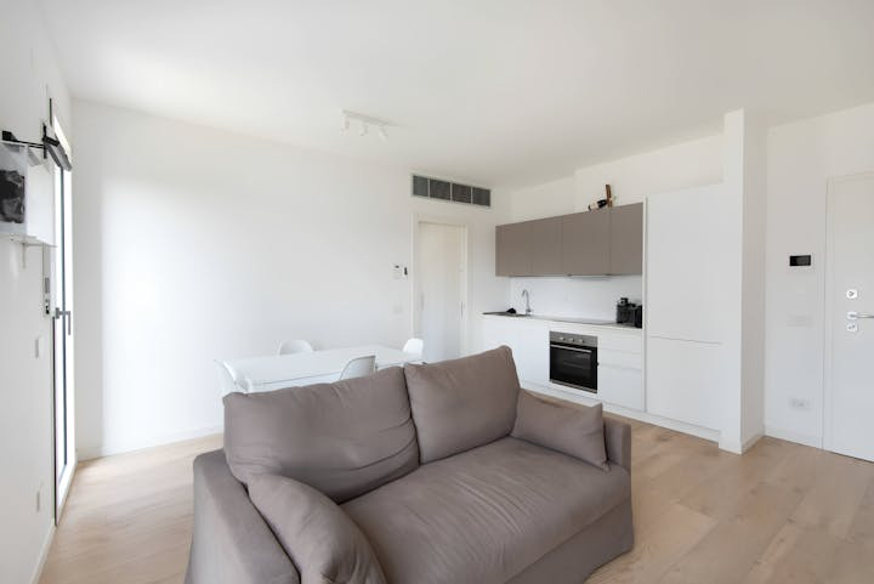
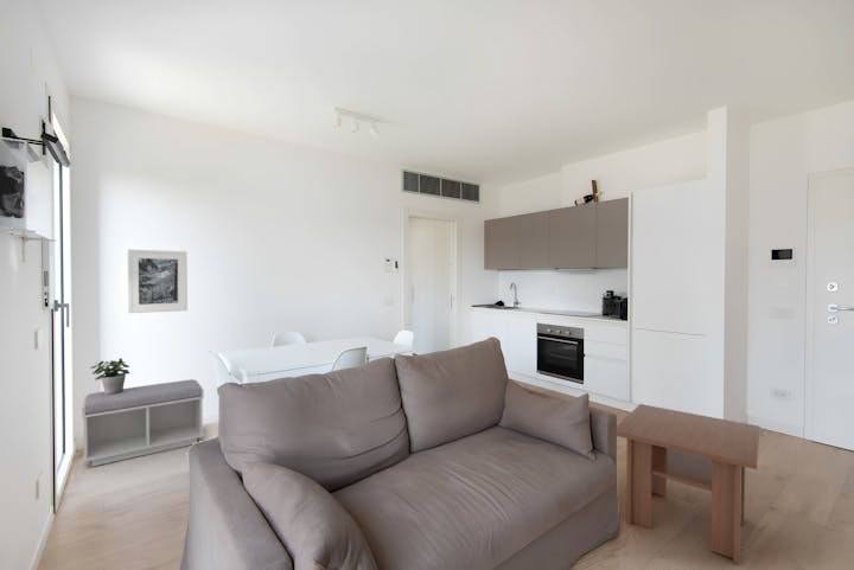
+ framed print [127,249,189,314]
+ bench [81,378,205,468]
+ coffee table [616,403,761,565]
+ potted plant [89,357,130,395]
